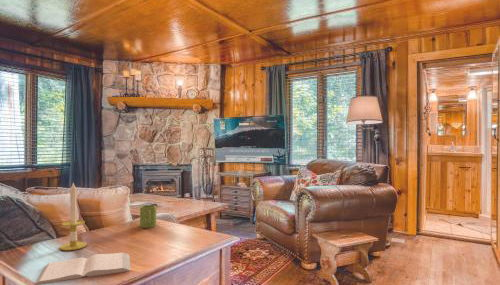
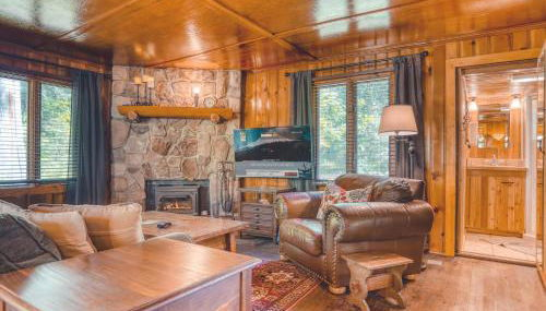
- candle [58,182,88,251]
- book [33,252,132,285]
- mug [139,204,158,229]
